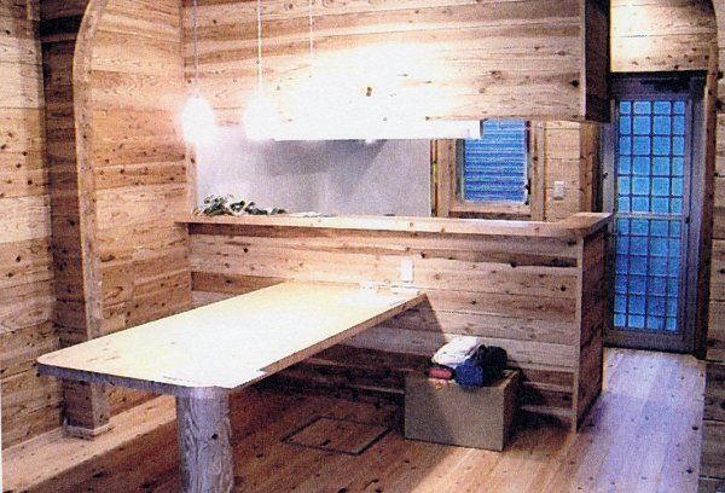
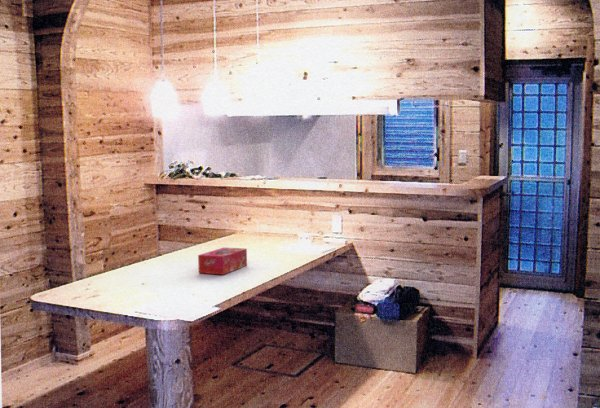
+ tissue box [197,247,248,276]
